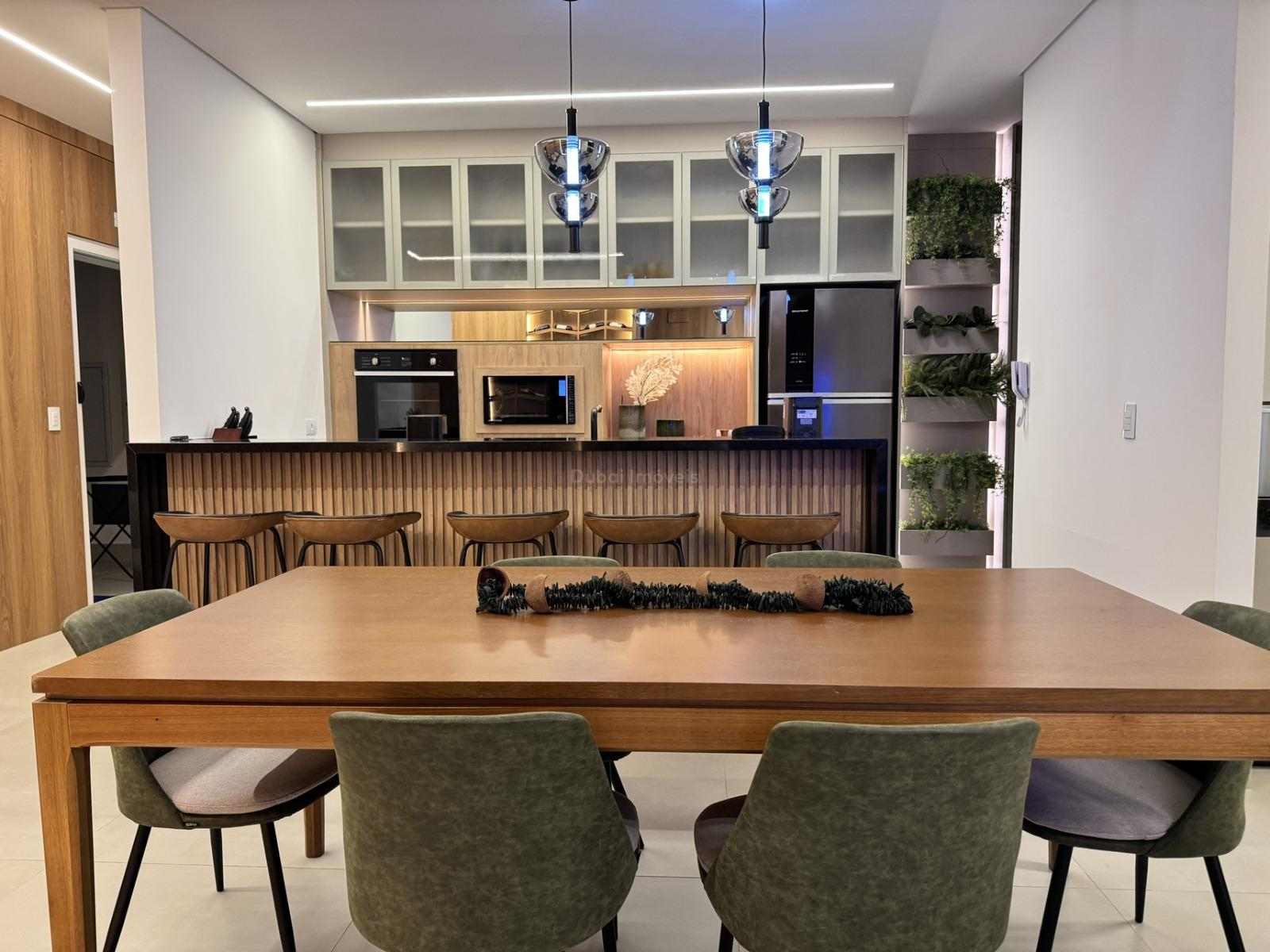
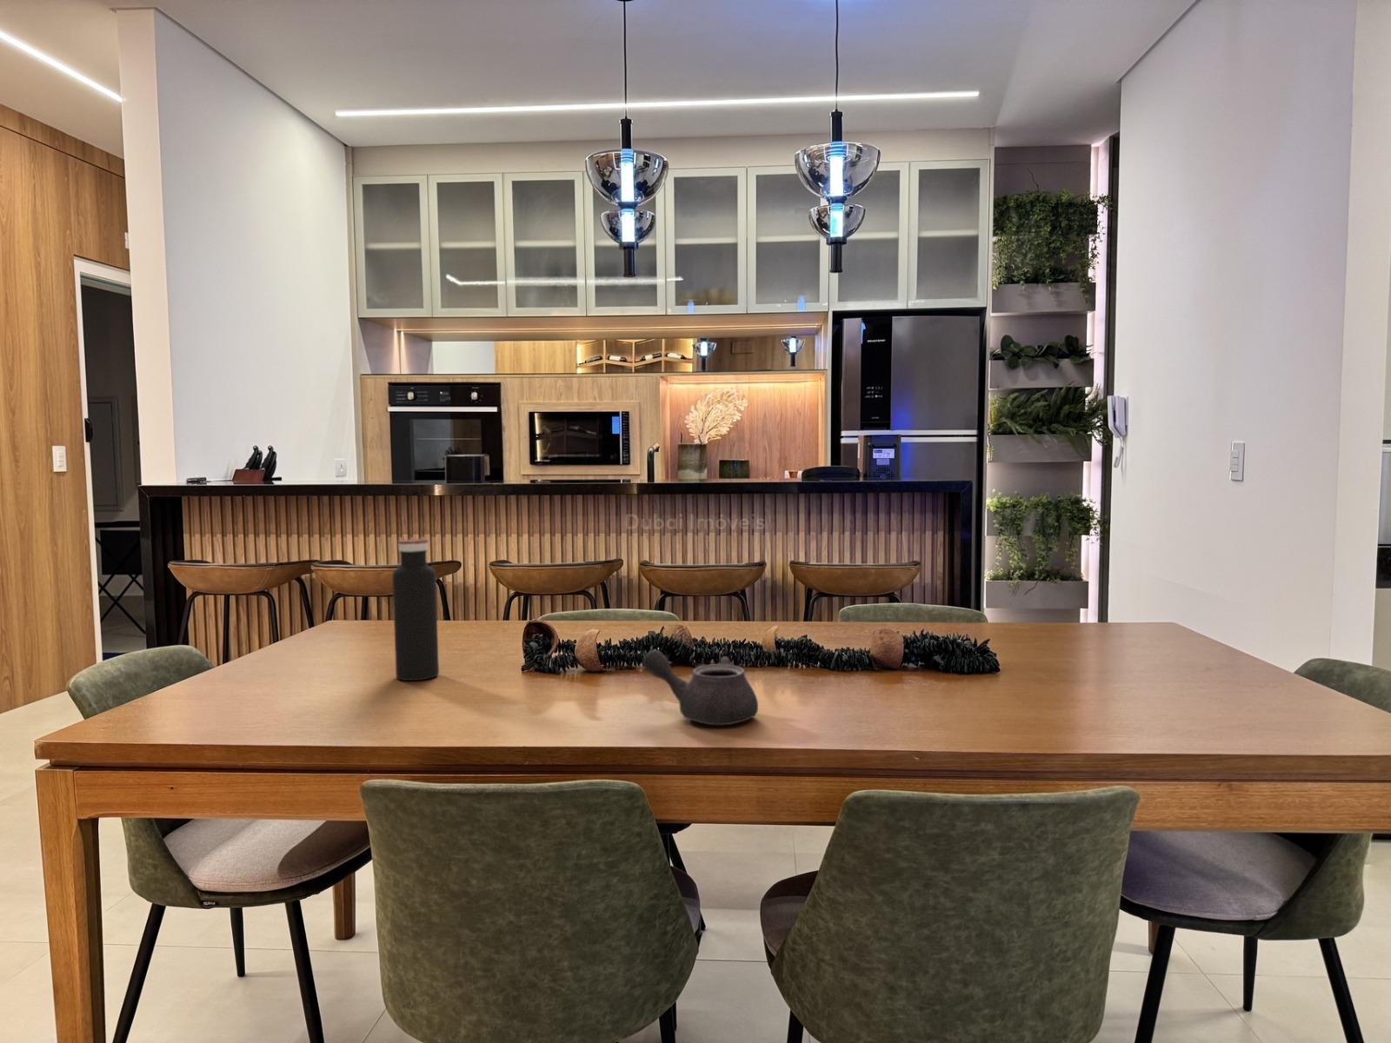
+ water bottle [391,538,440,681]
+ teapot [642,650,759,725]
